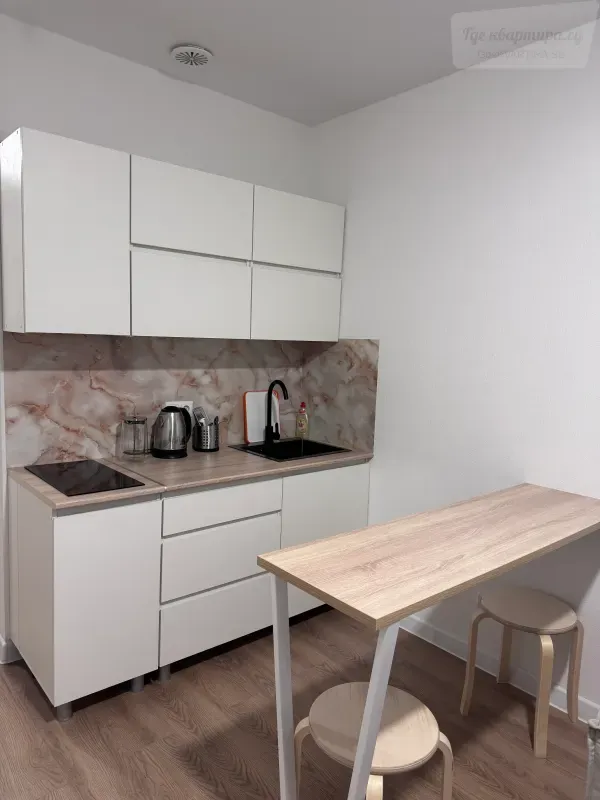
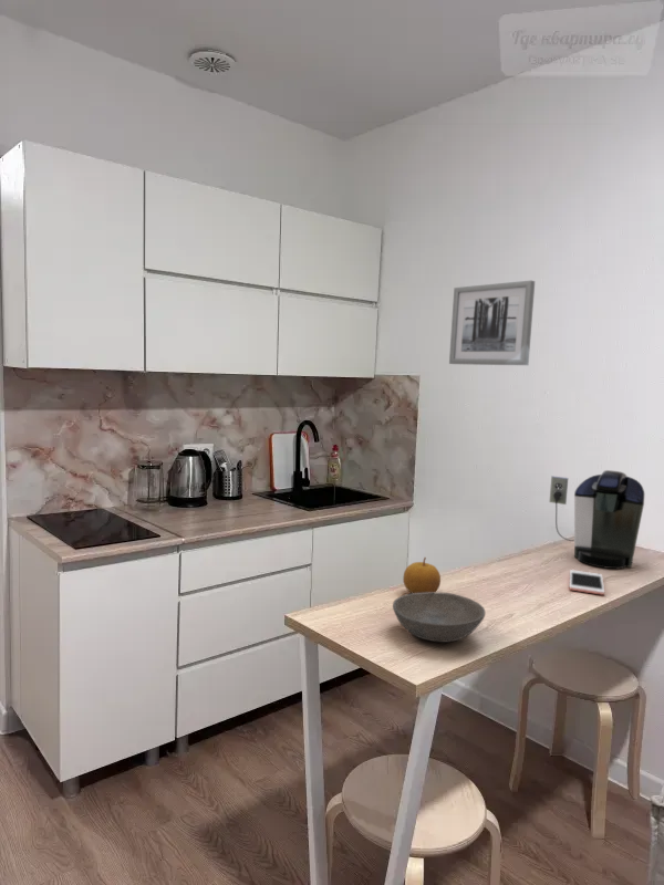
+ soup bowl [392,592,486,643]
+ coffee maker [548,469,645,570]
+ wall art [448,280,536,366]
+ fruit [402,556,442,594]
+ cell phone [569,569,605,596]
